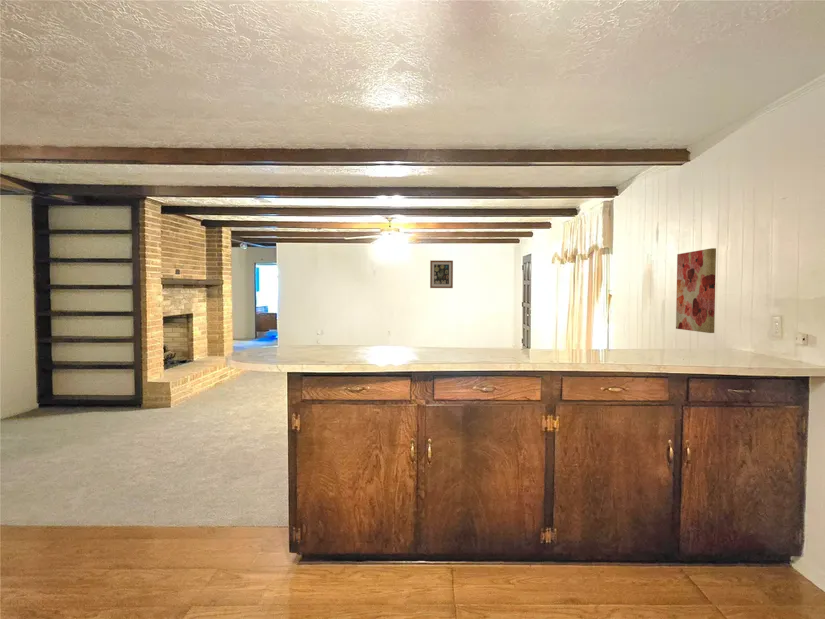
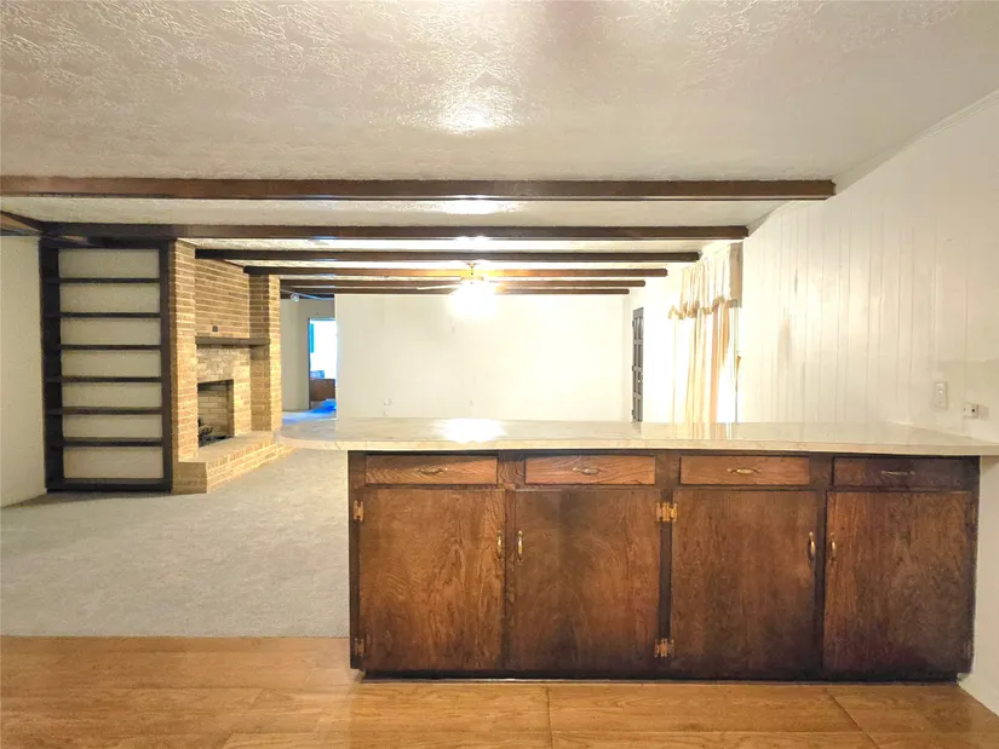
- wall art [429,259,454,289]
- wall art [675,247,717,334]
